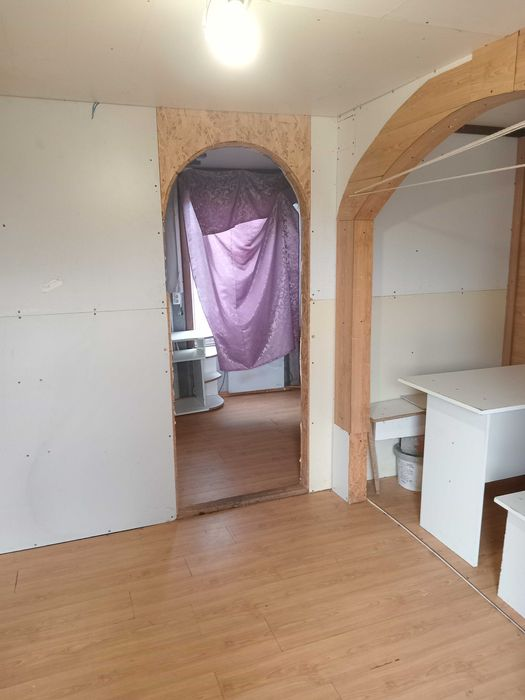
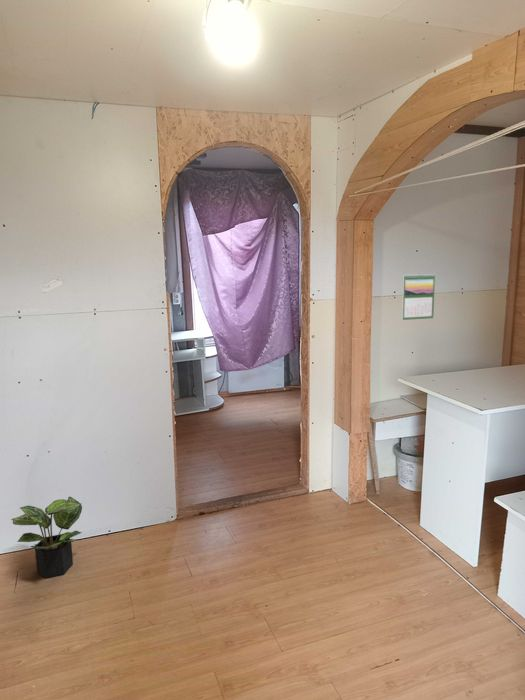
+ potted plant [10,496,83,579]
+ calendar [401,273,436,321]
